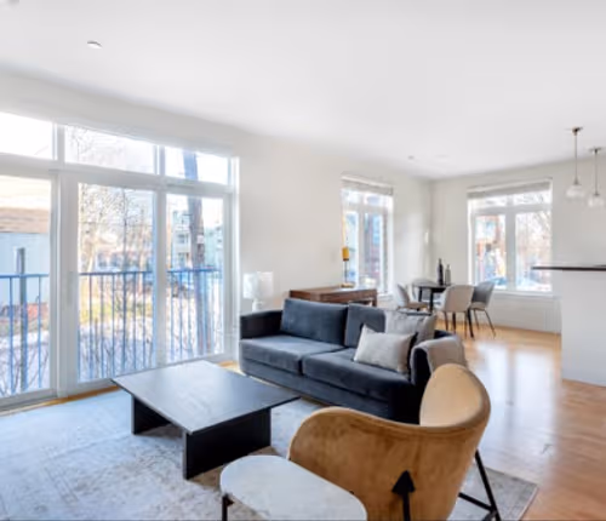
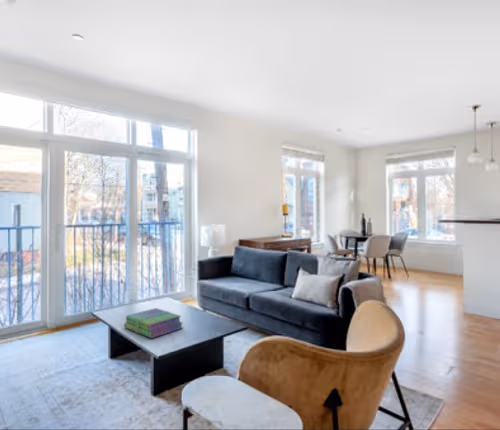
+ stack of books [123,307,184,339]
